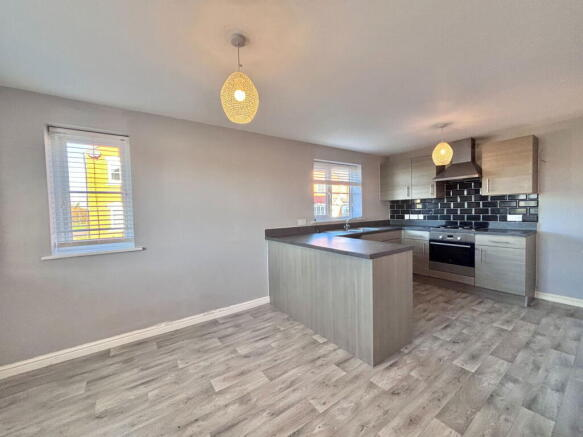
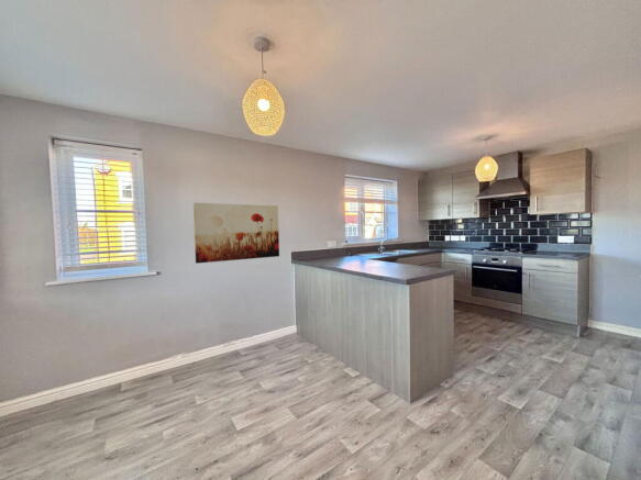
+ wall art [192,202,280,265]
